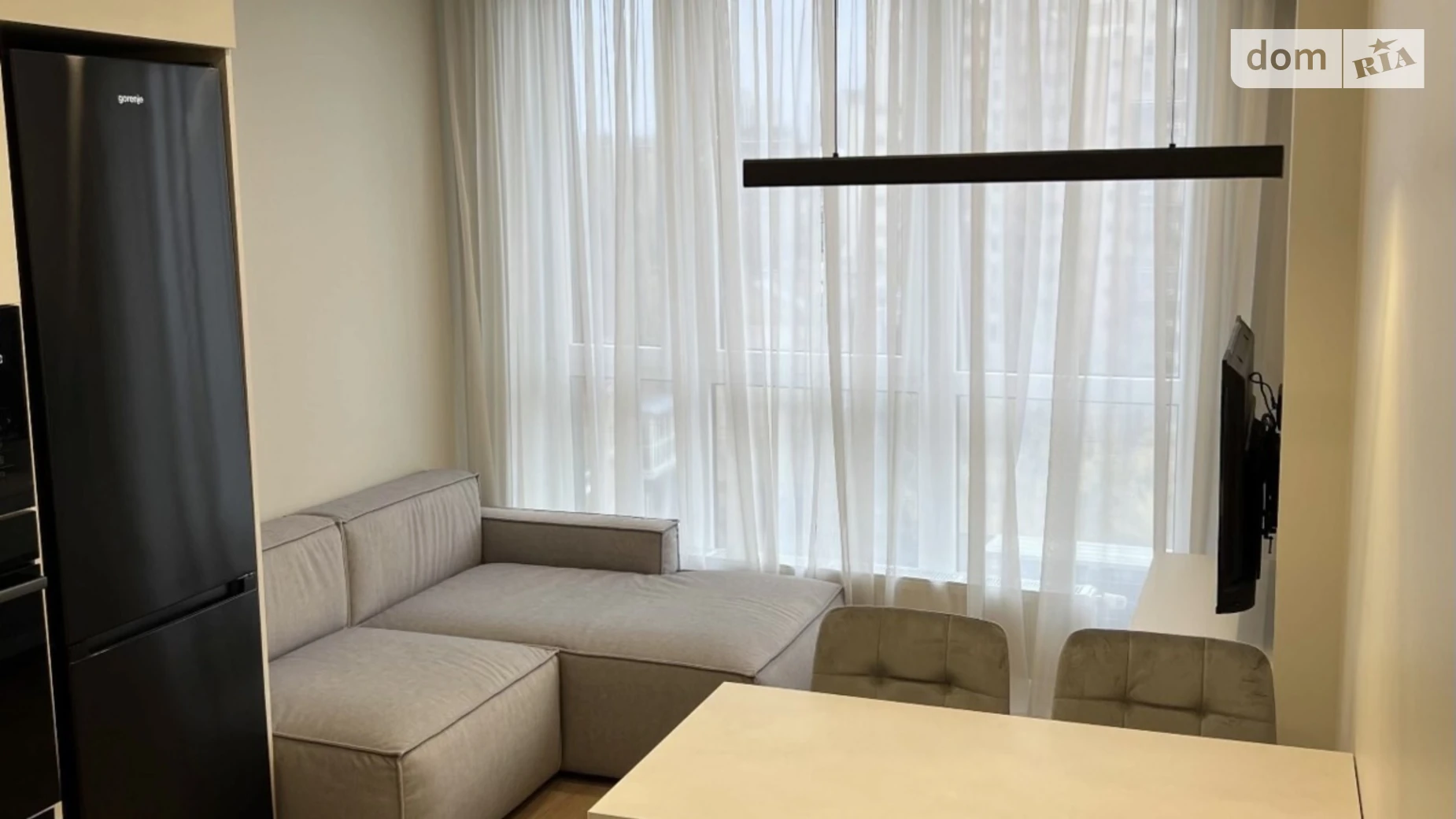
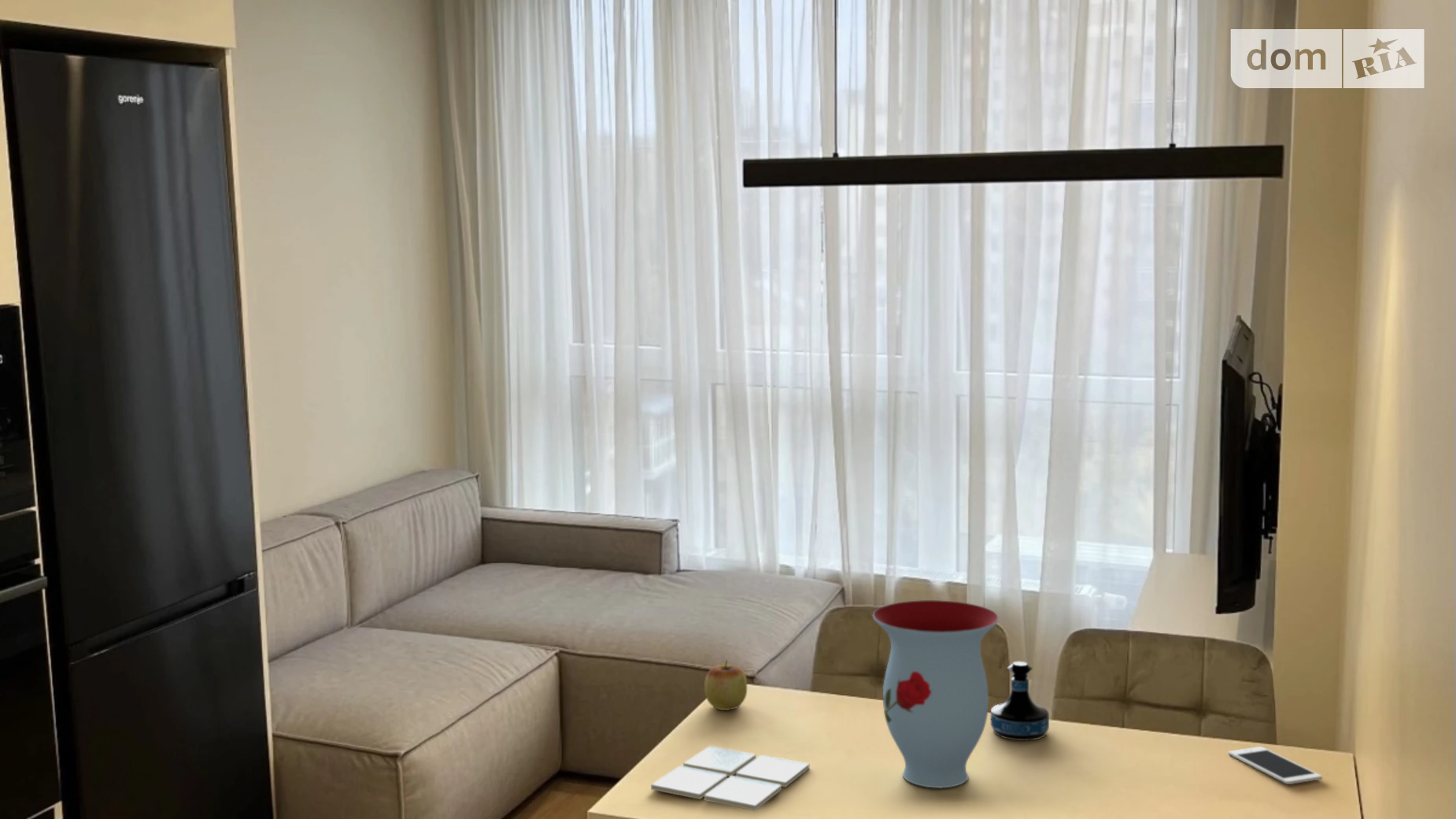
+ apple [704,659,748,711]
+ tequila bottle [990,661,1050,742]
+ drink coaster [650,745,810,811]
+ vase [872,599,1000,789]
+ cell phone [1228,746,1323,785]
